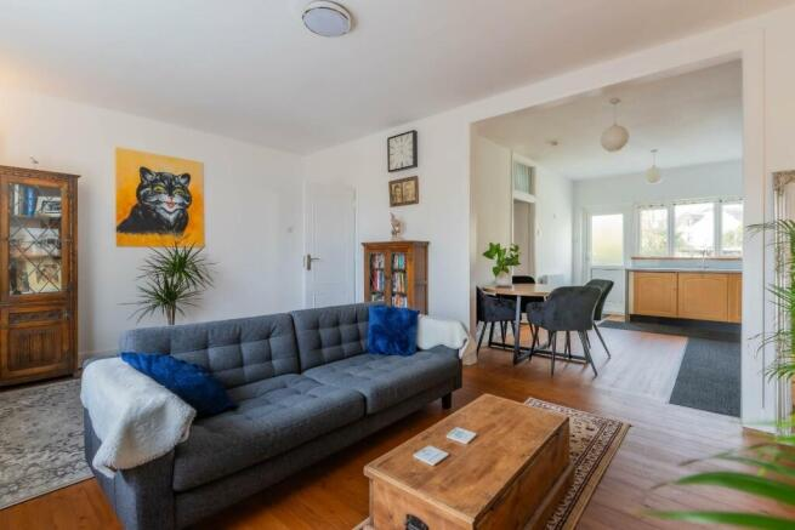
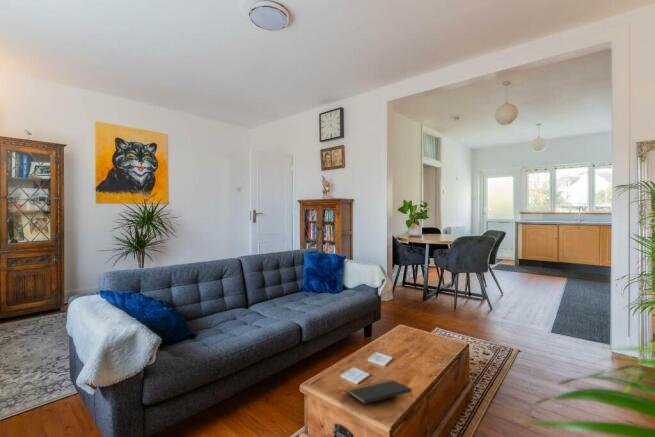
+ notepad [346,378,414,405]
